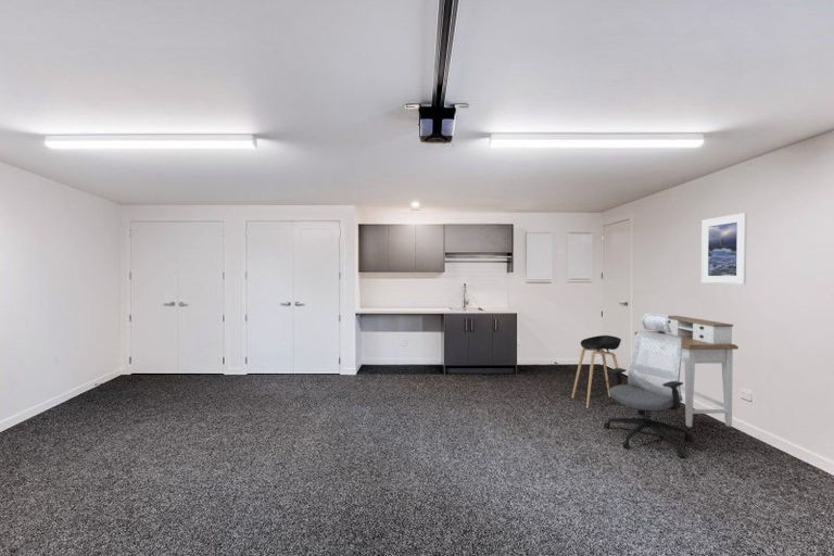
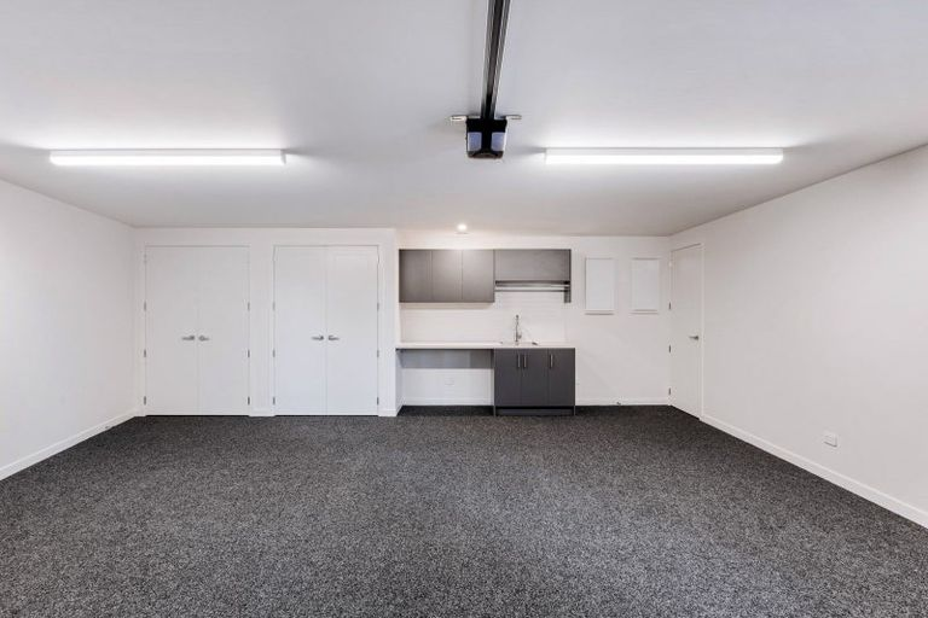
- stool [571,334,628,409]
- desk [634,315,740,428]
- office chair [603,313,694,459]
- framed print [700,212,748,285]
